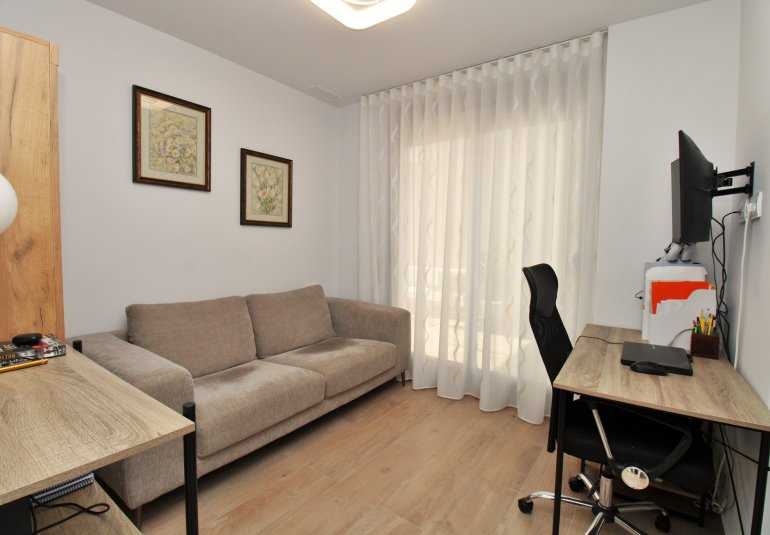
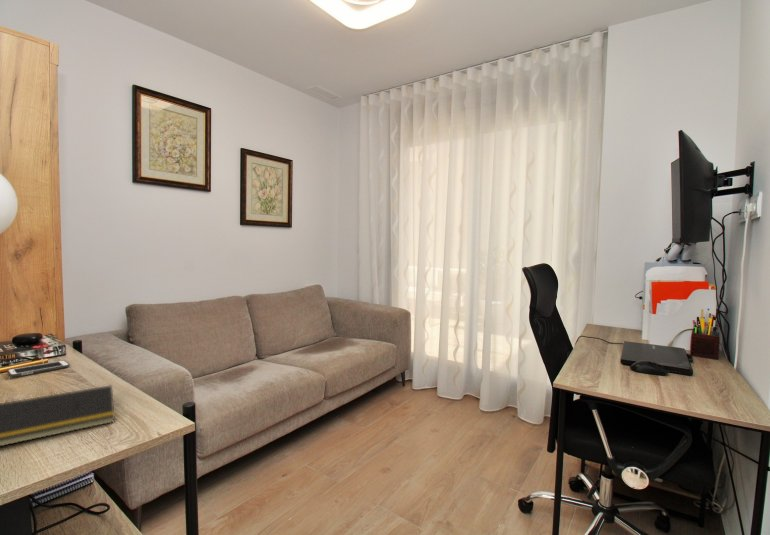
+ cell phone [6,359,71,378]
+ notepad [0,384,116,447]
